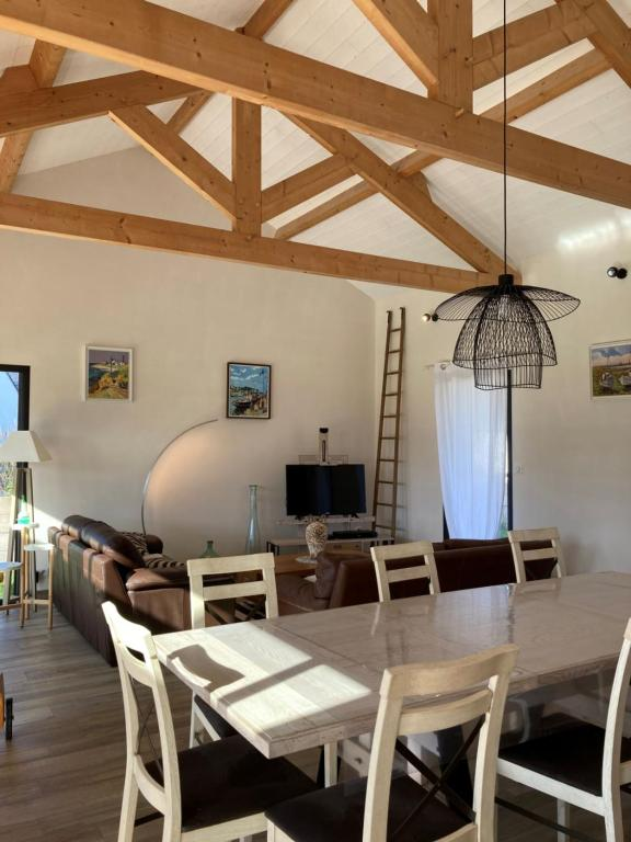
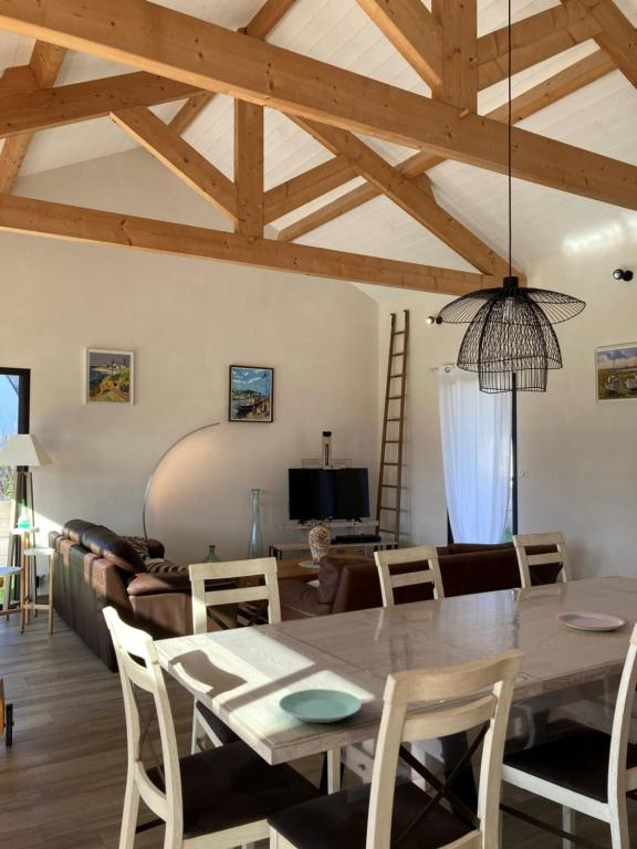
+ plate [278,688,363,724]
+ plate [553,610,629,631]
